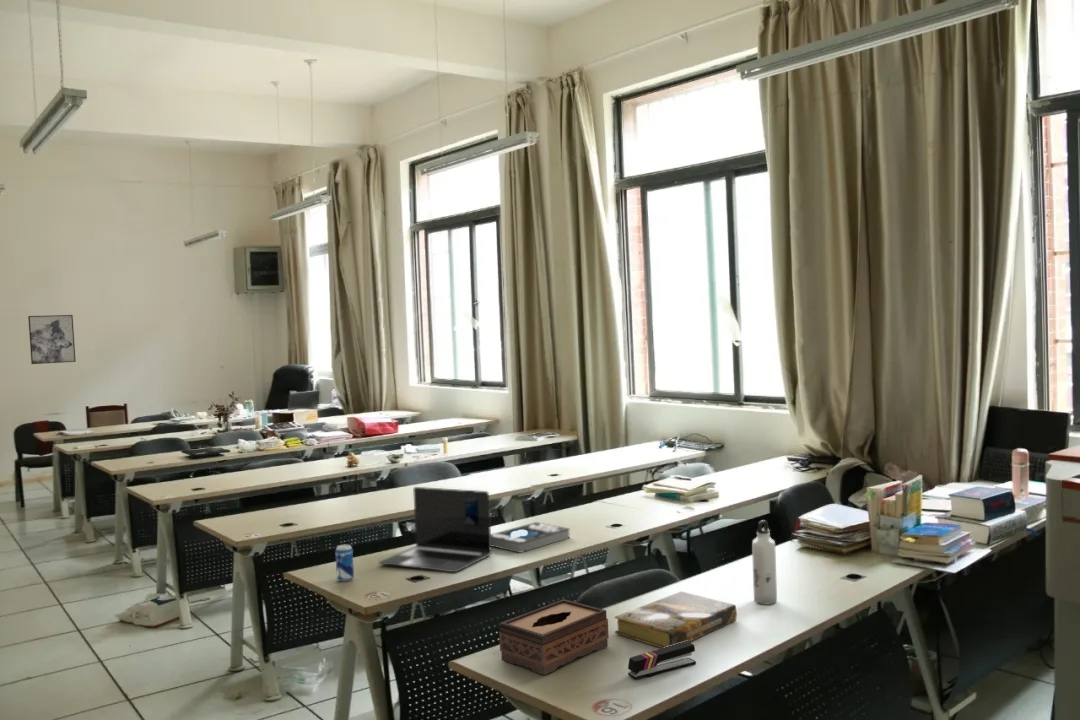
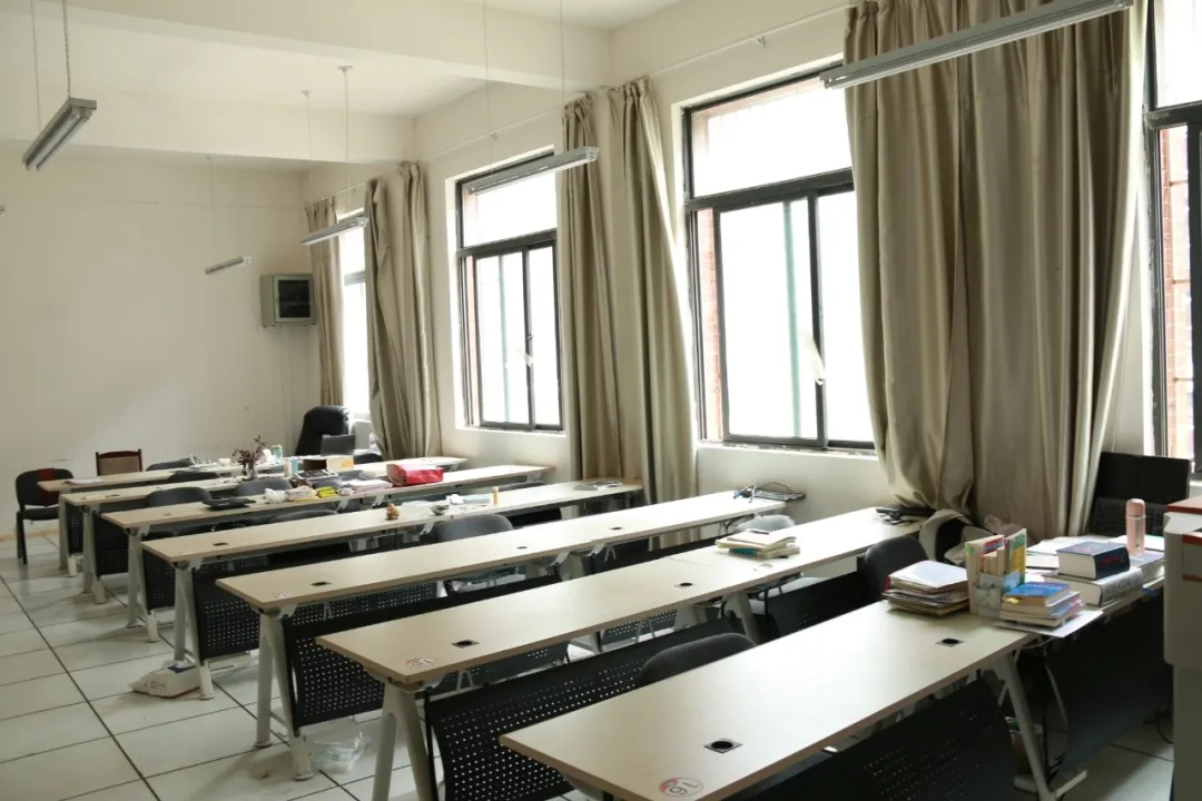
- stapler [627,641,697,680]
- book [491,521,571,554]
- water bottle [751,519,778,605]
- laptop [378,486,493,573]
- tissue box [498,598,609,676]
- beverage can [334,543,355,582]
- book [614,590,738,649]
- wall art [27,314,77,365]
